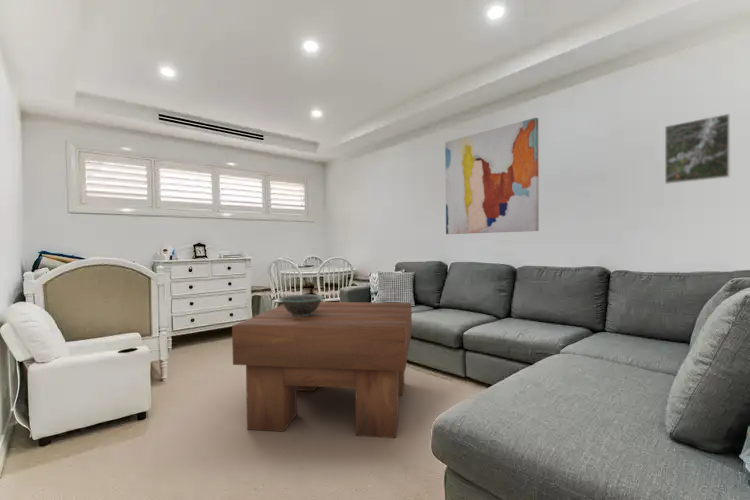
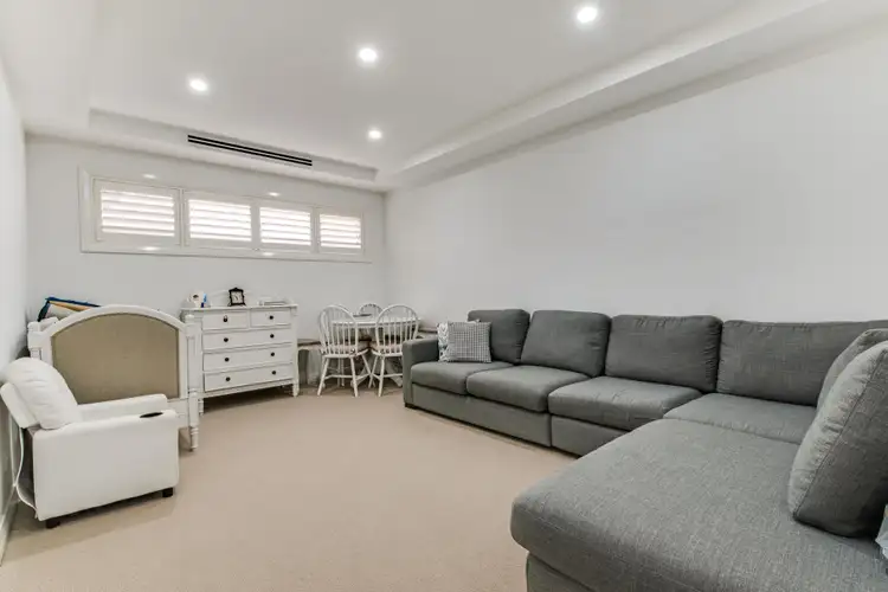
- wall art [444,117,540,235]
- decorative bowl [278,294,325,317]
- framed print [664,113,731,185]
- coffee table [231,301,413,439]
